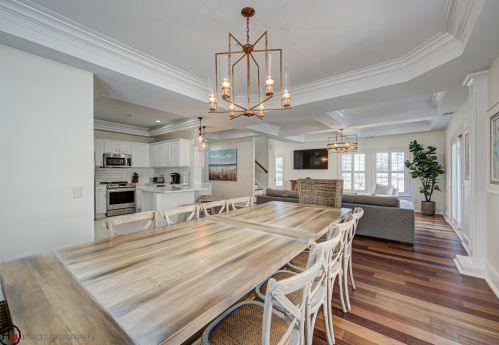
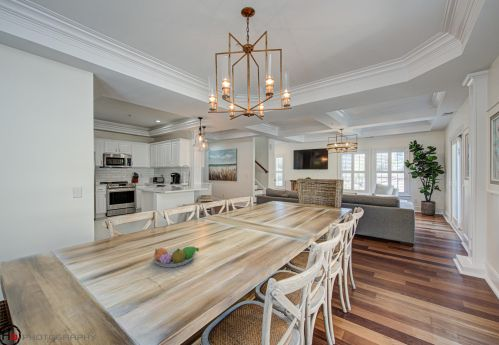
+ fruit bowl [152,246,200,268]
